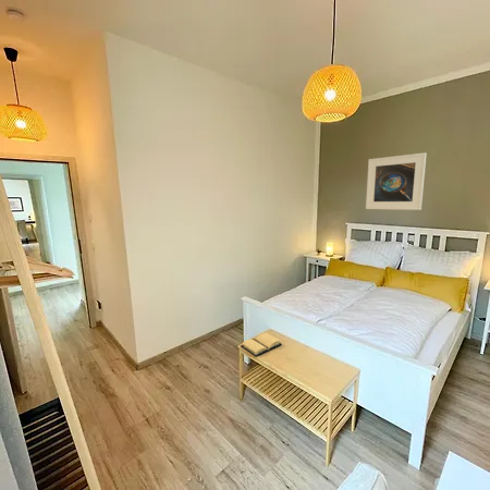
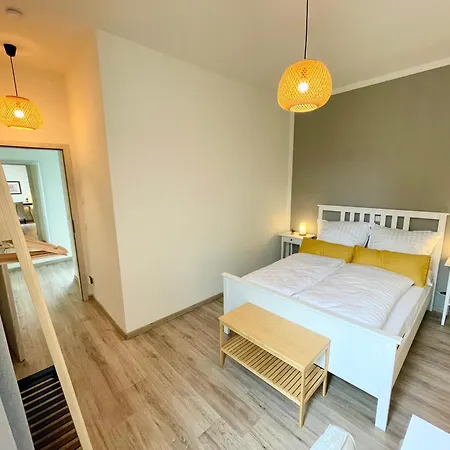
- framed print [365,151,428,211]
- book [240,332,283,357]
